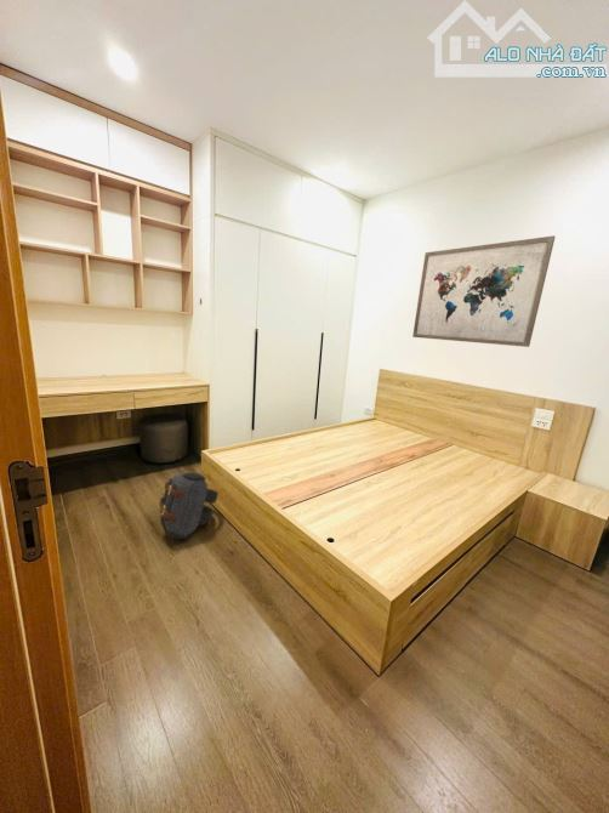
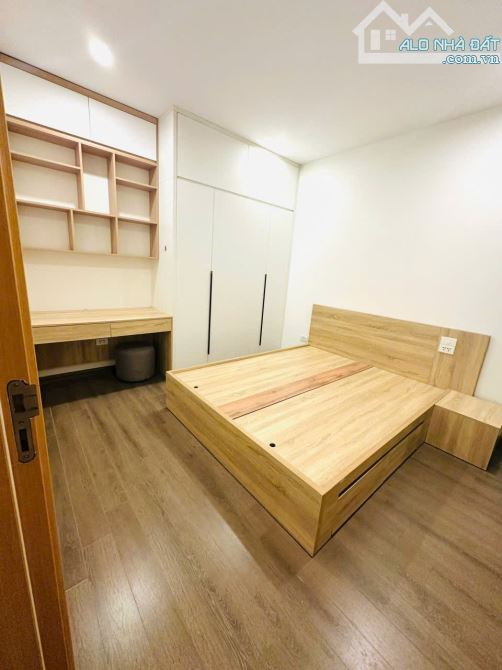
- backpack [158,471,220,540]
- wall art [411,234,556,348]
